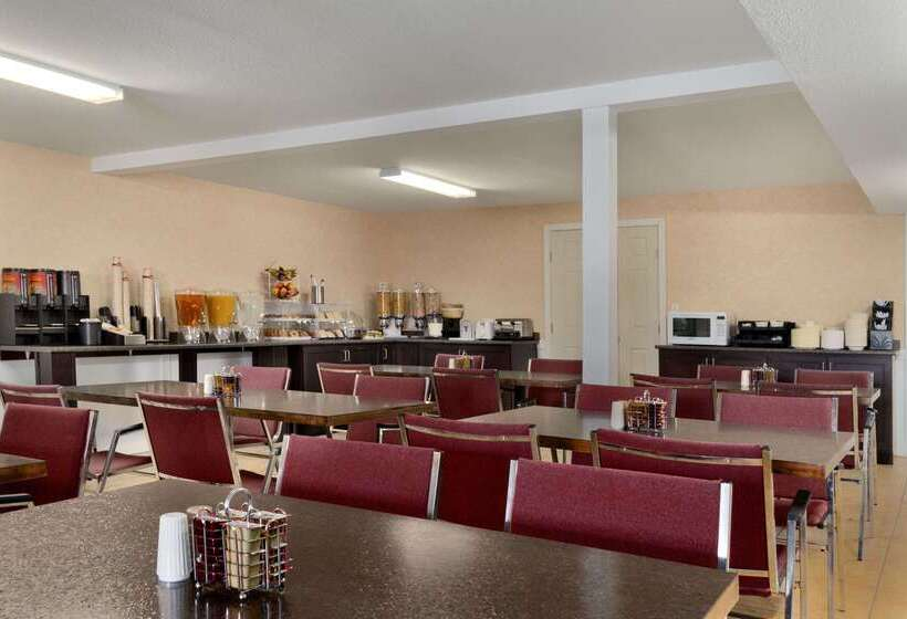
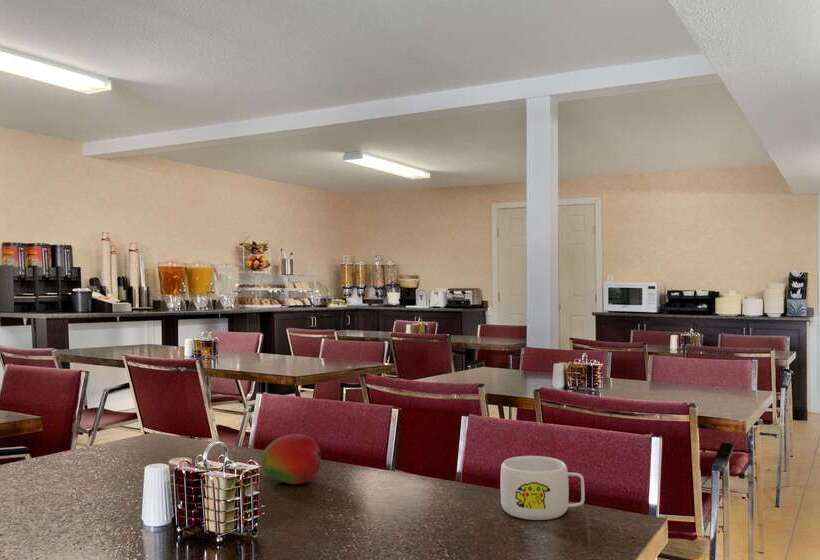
+ fruit [260,433,323,485]
+ mug [499,455,586,521]
